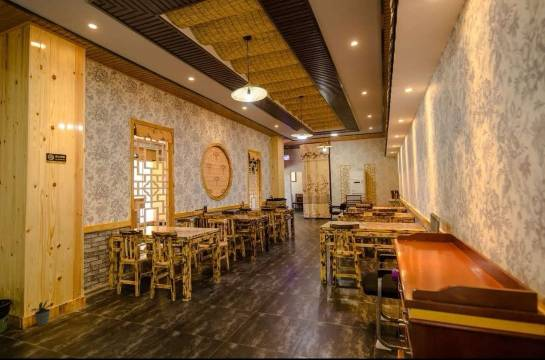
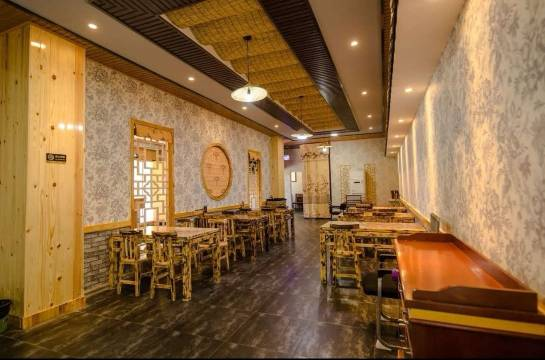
- potted plant [30,299,55,327]
